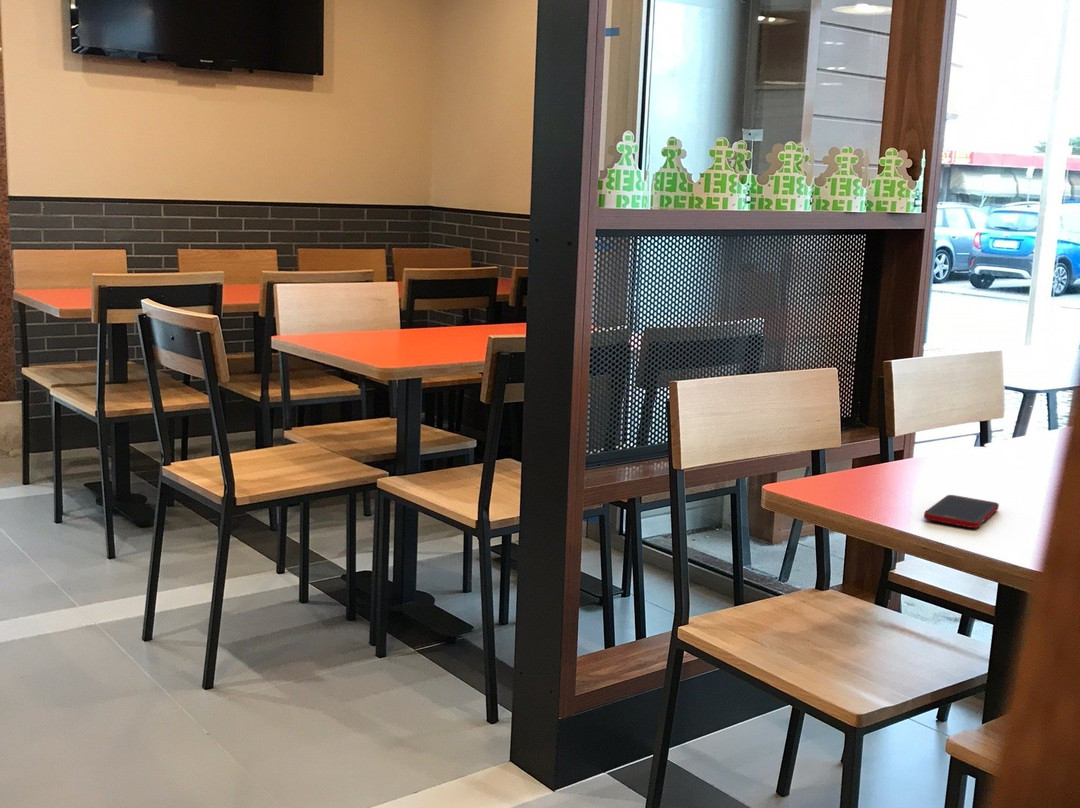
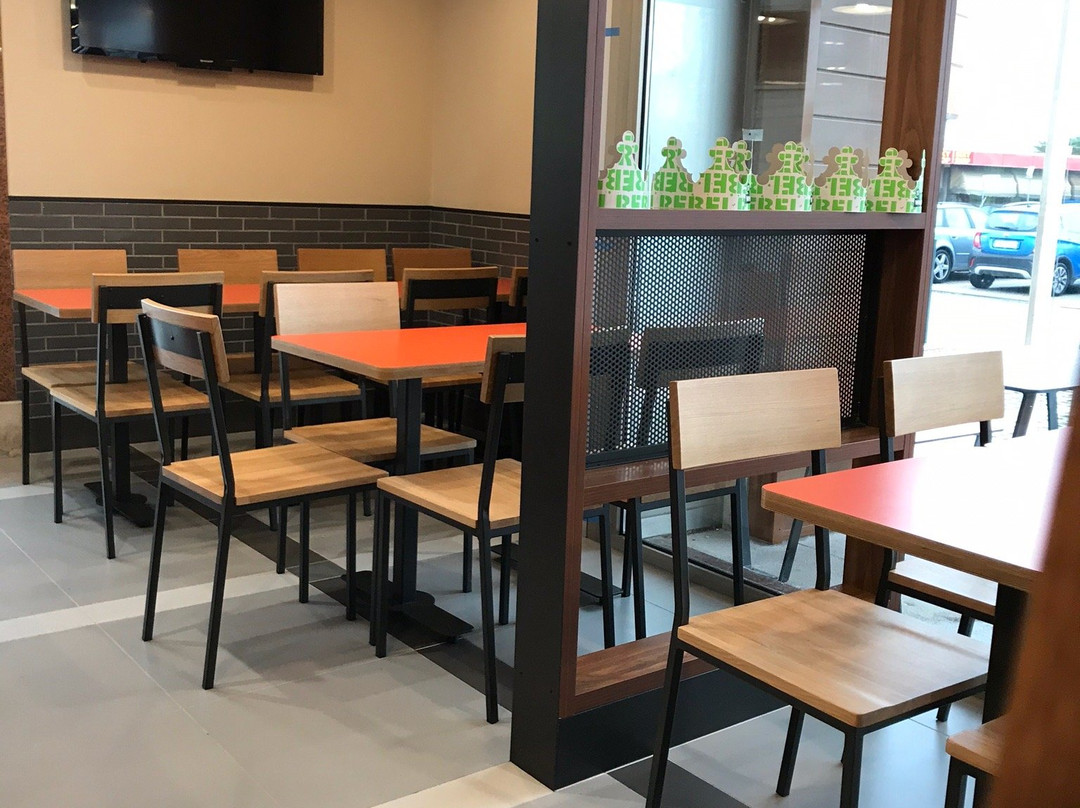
- cell phone [923,494,1000,529]
